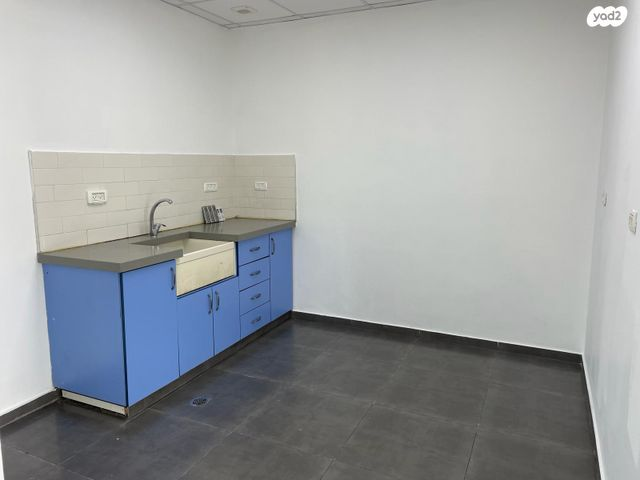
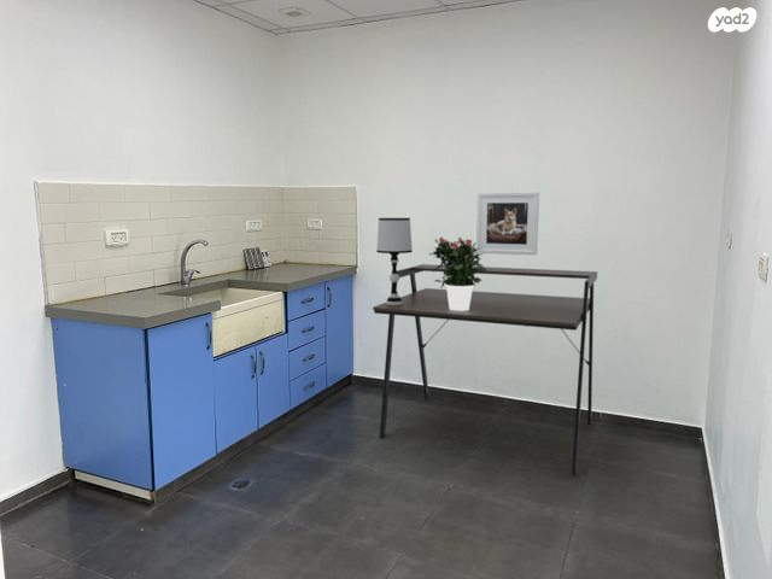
+ potted flower [428,236,486,311]
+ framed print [475,191,540,256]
+ desk [372,263,598,475]
+ table lamp [375,217,414,305]
